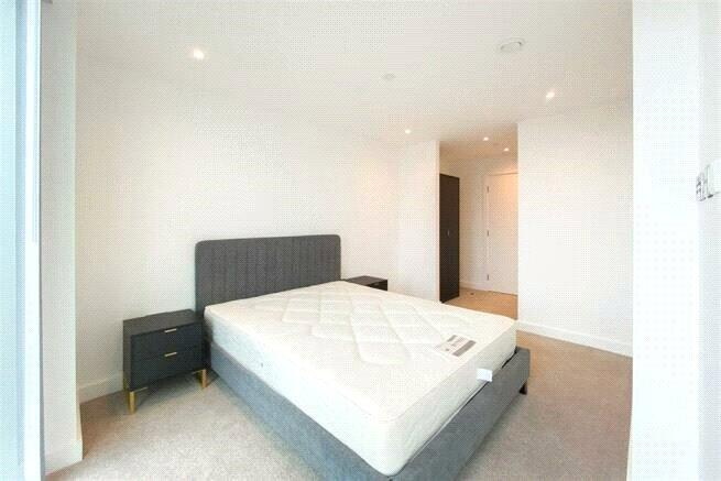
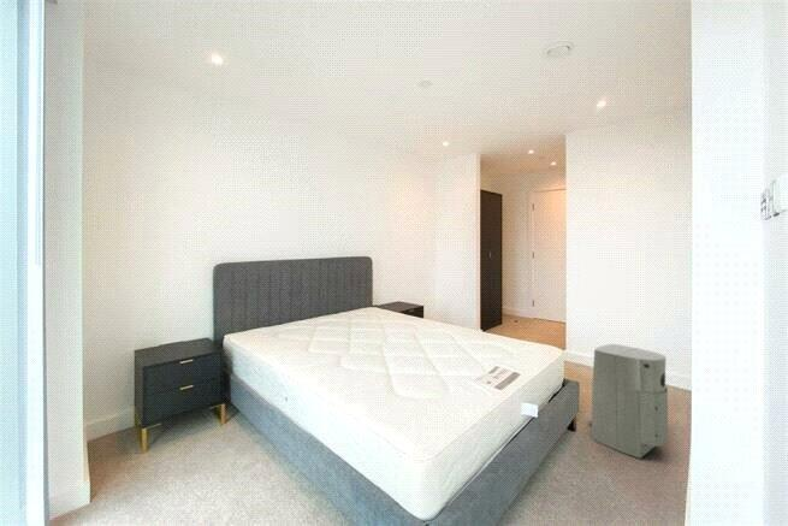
+ air purifier [586,343,669,460]
